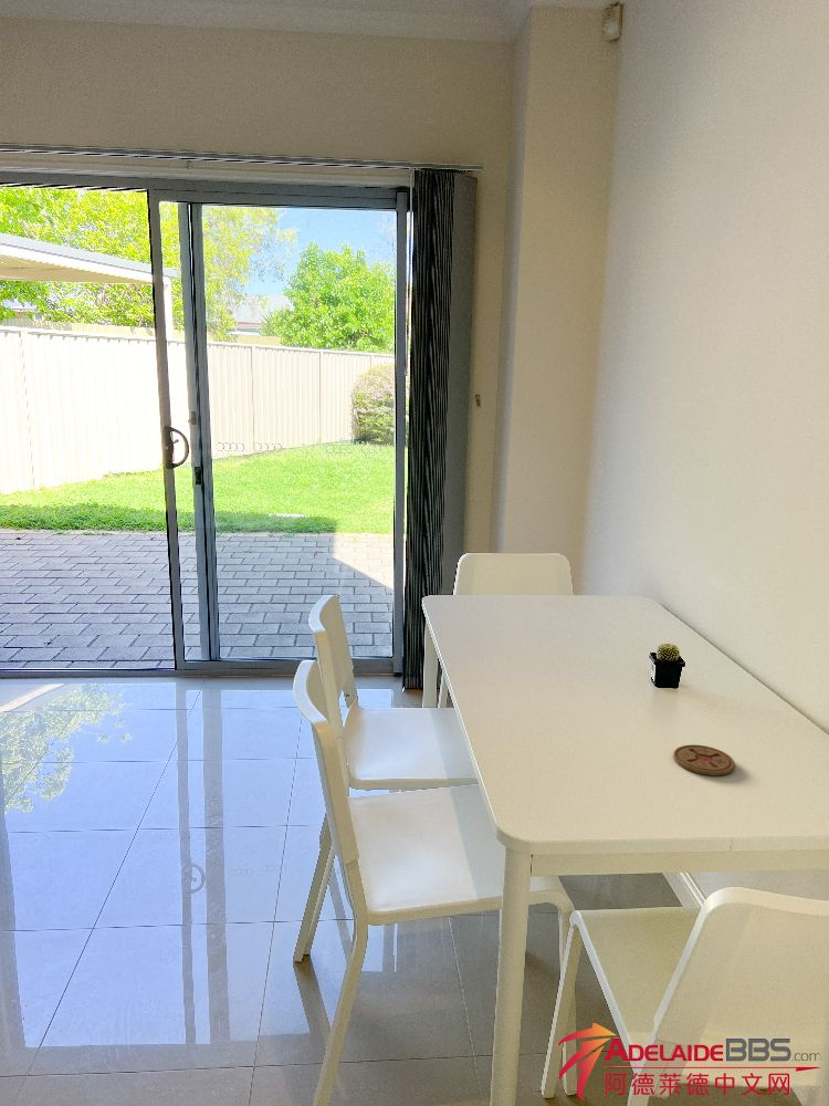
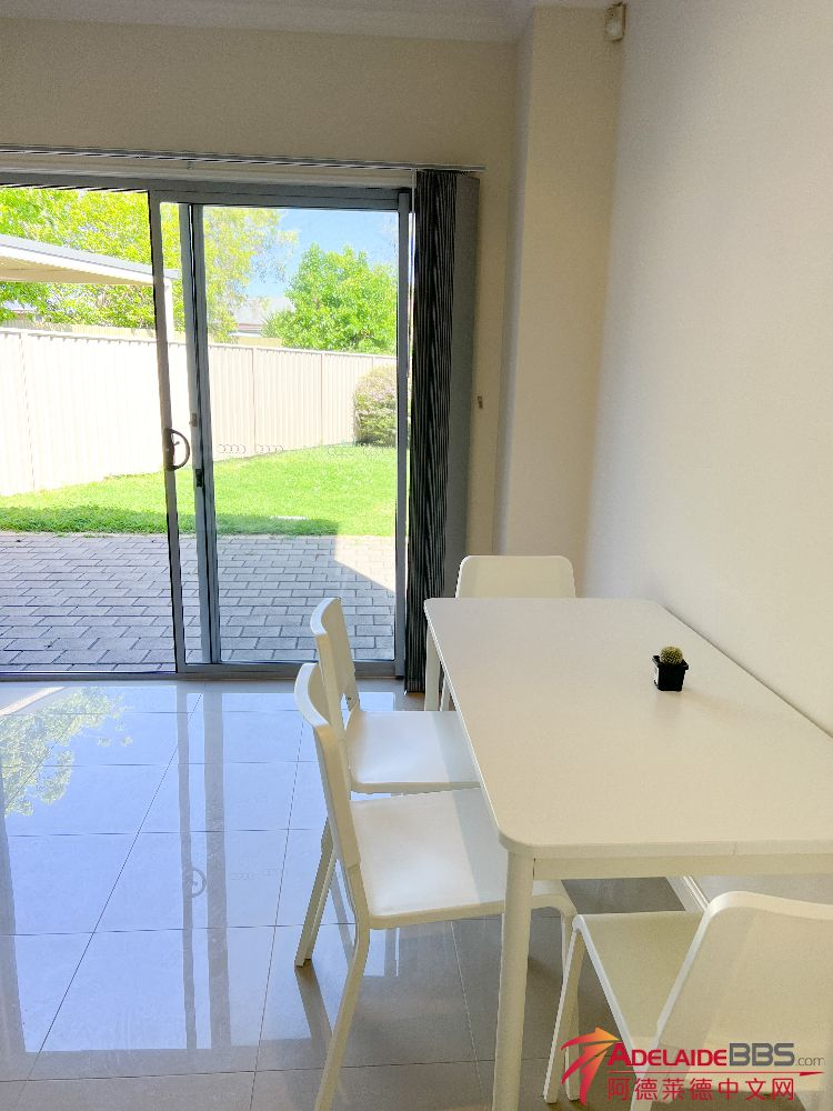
- coaster [672,744,736,776]
